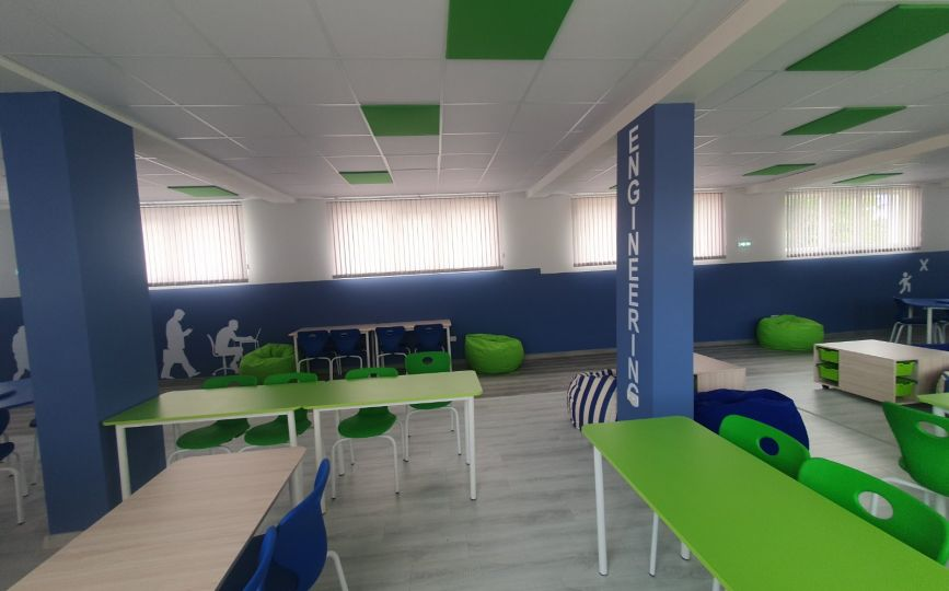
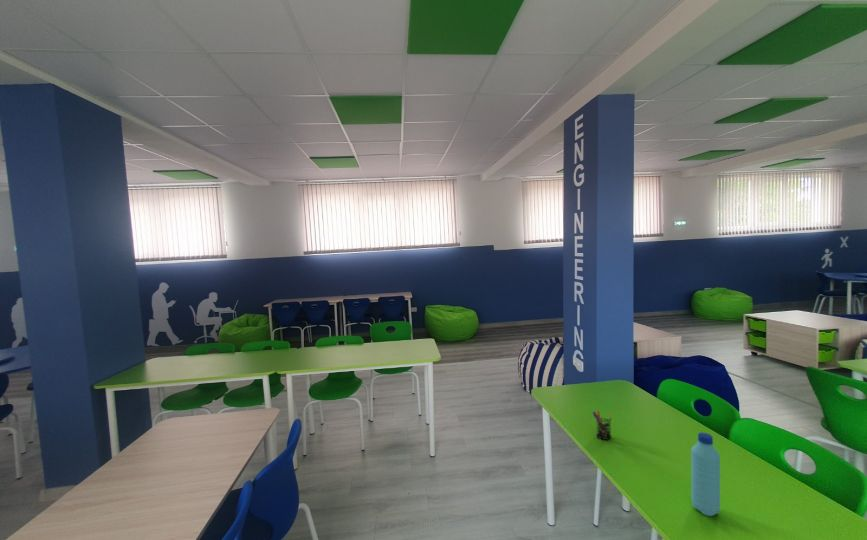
+ pen holder [591,410,613,441]
+ water bottle [690,432,721,517]
